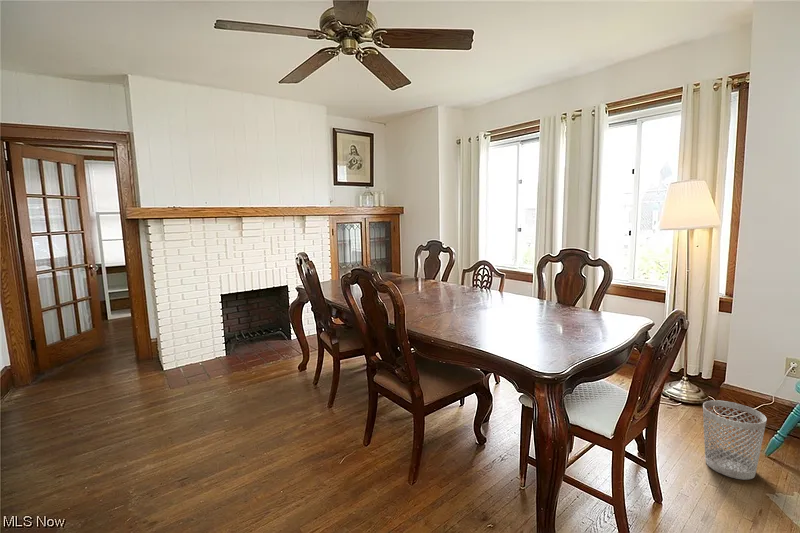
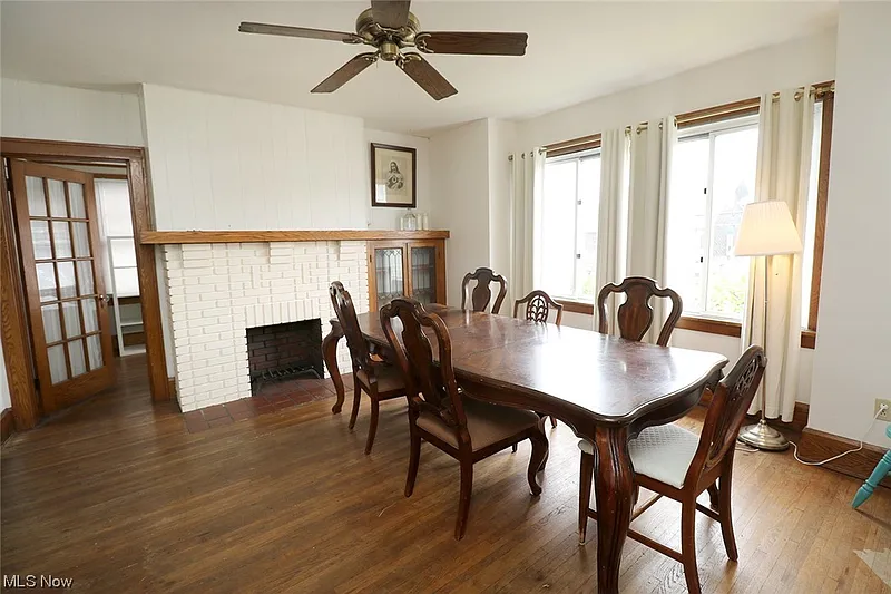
- wastebasket [702,399,768,481]
